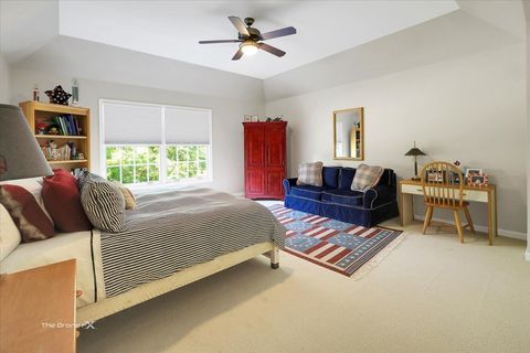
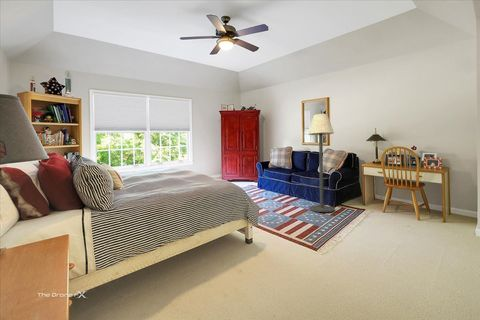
+ floor lamp [307,113,336,213]
